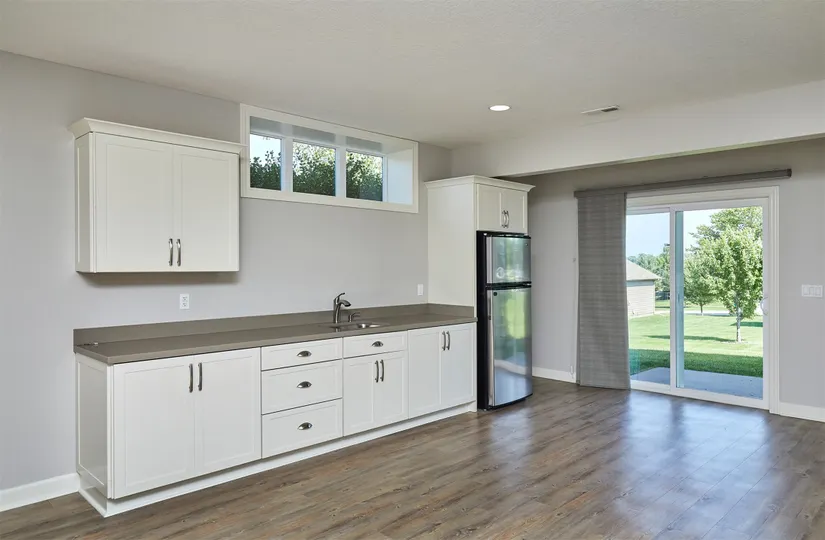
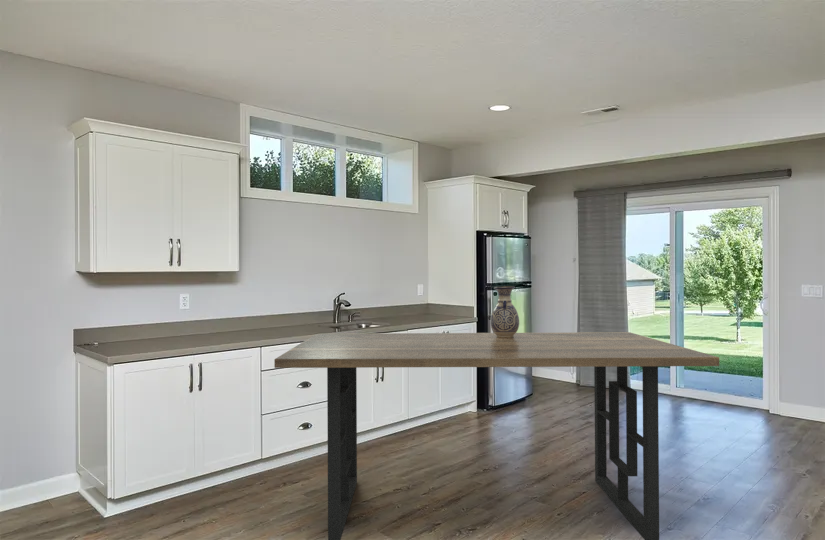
+ dining table [273,331,720,540]
+ vase [489,286,520,338]
